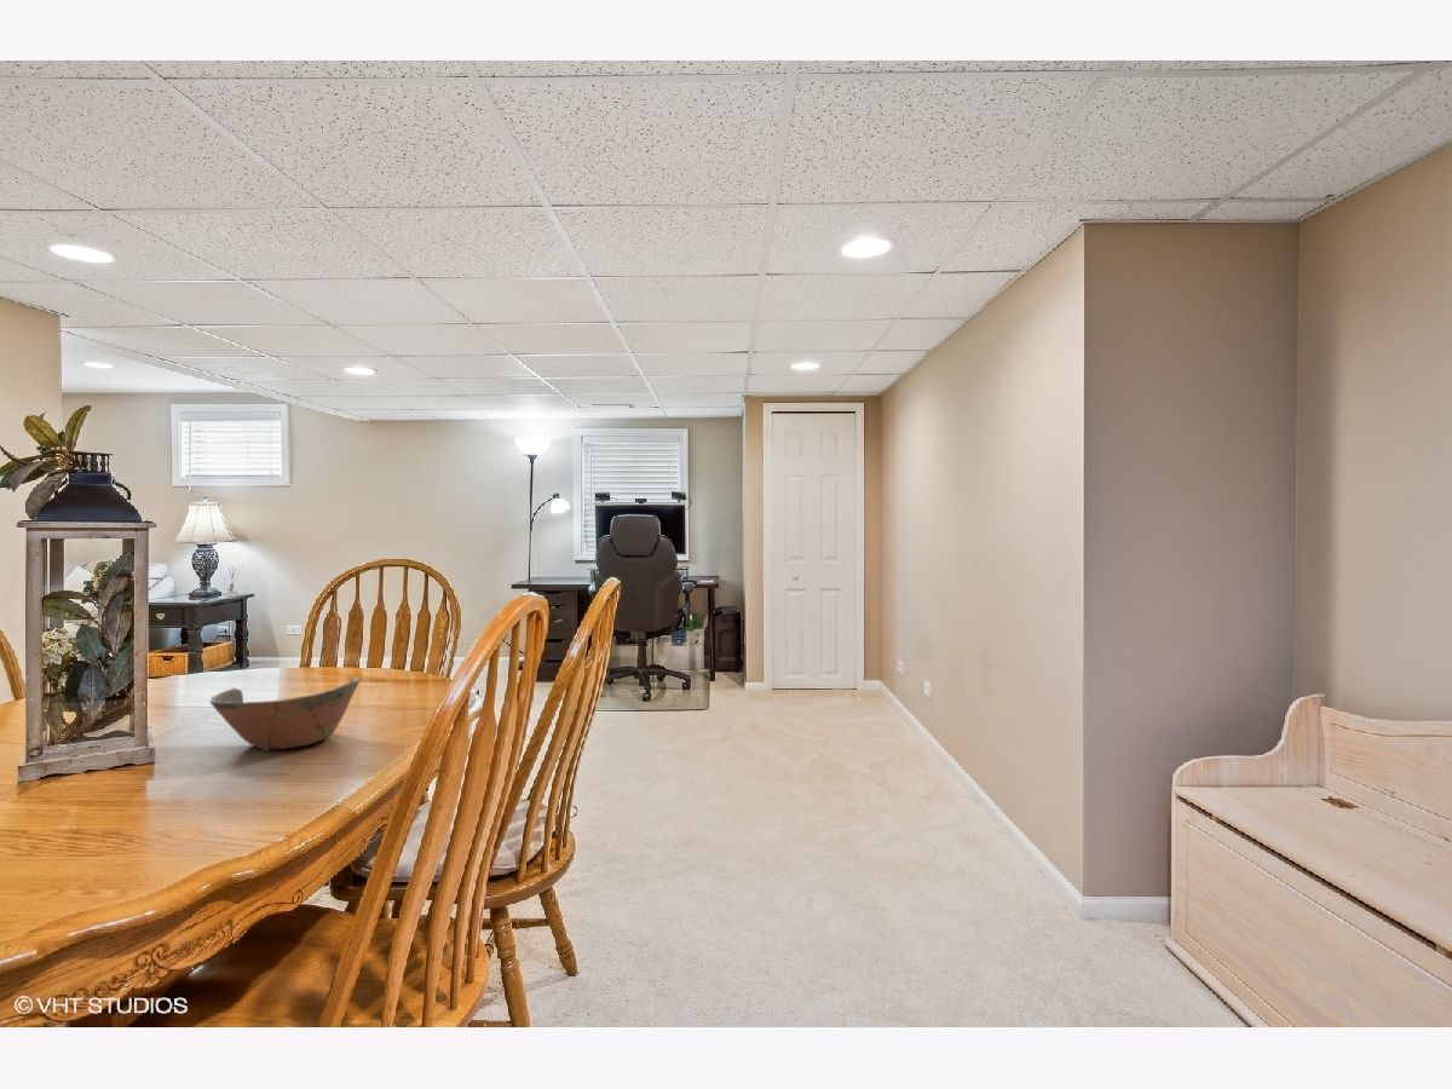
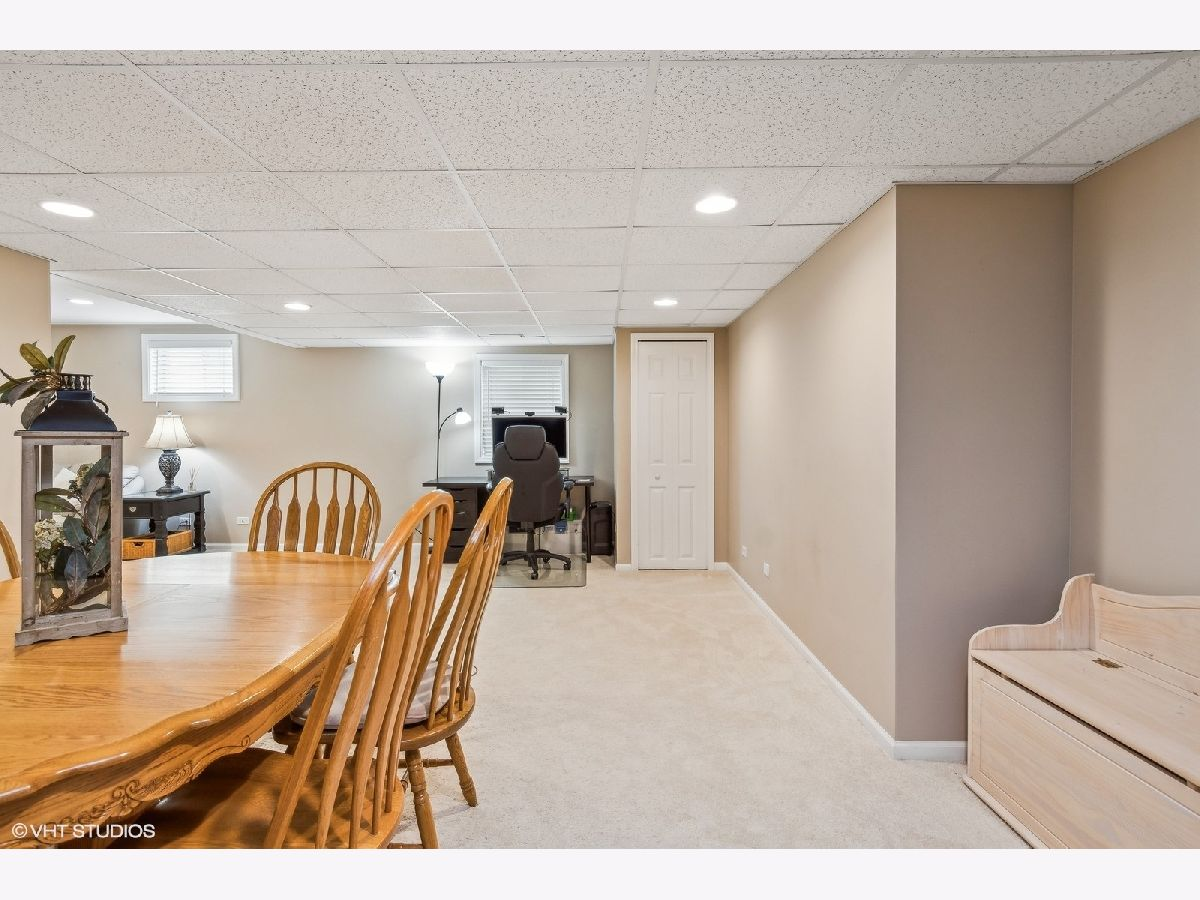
- bowl [208,676,362,751]
